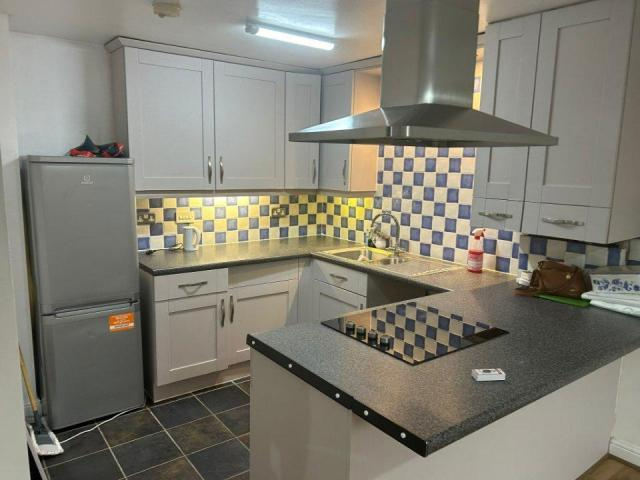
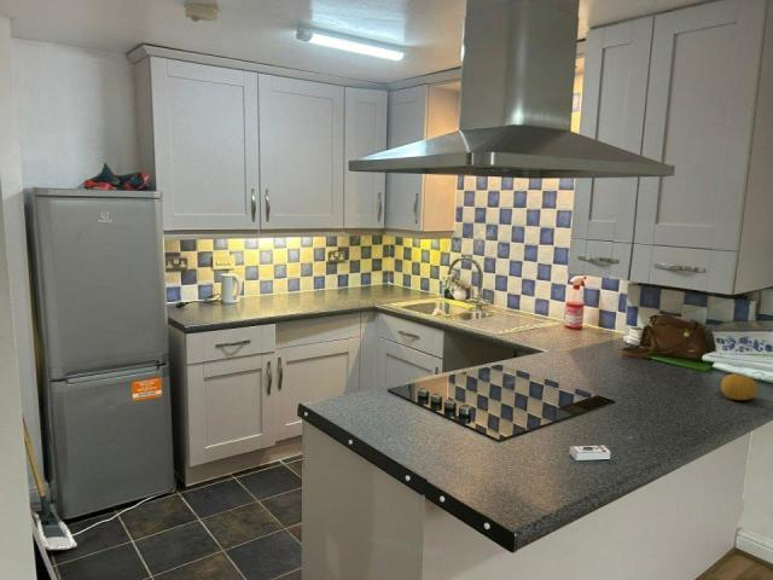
+ fruit [720,372,759,401]
